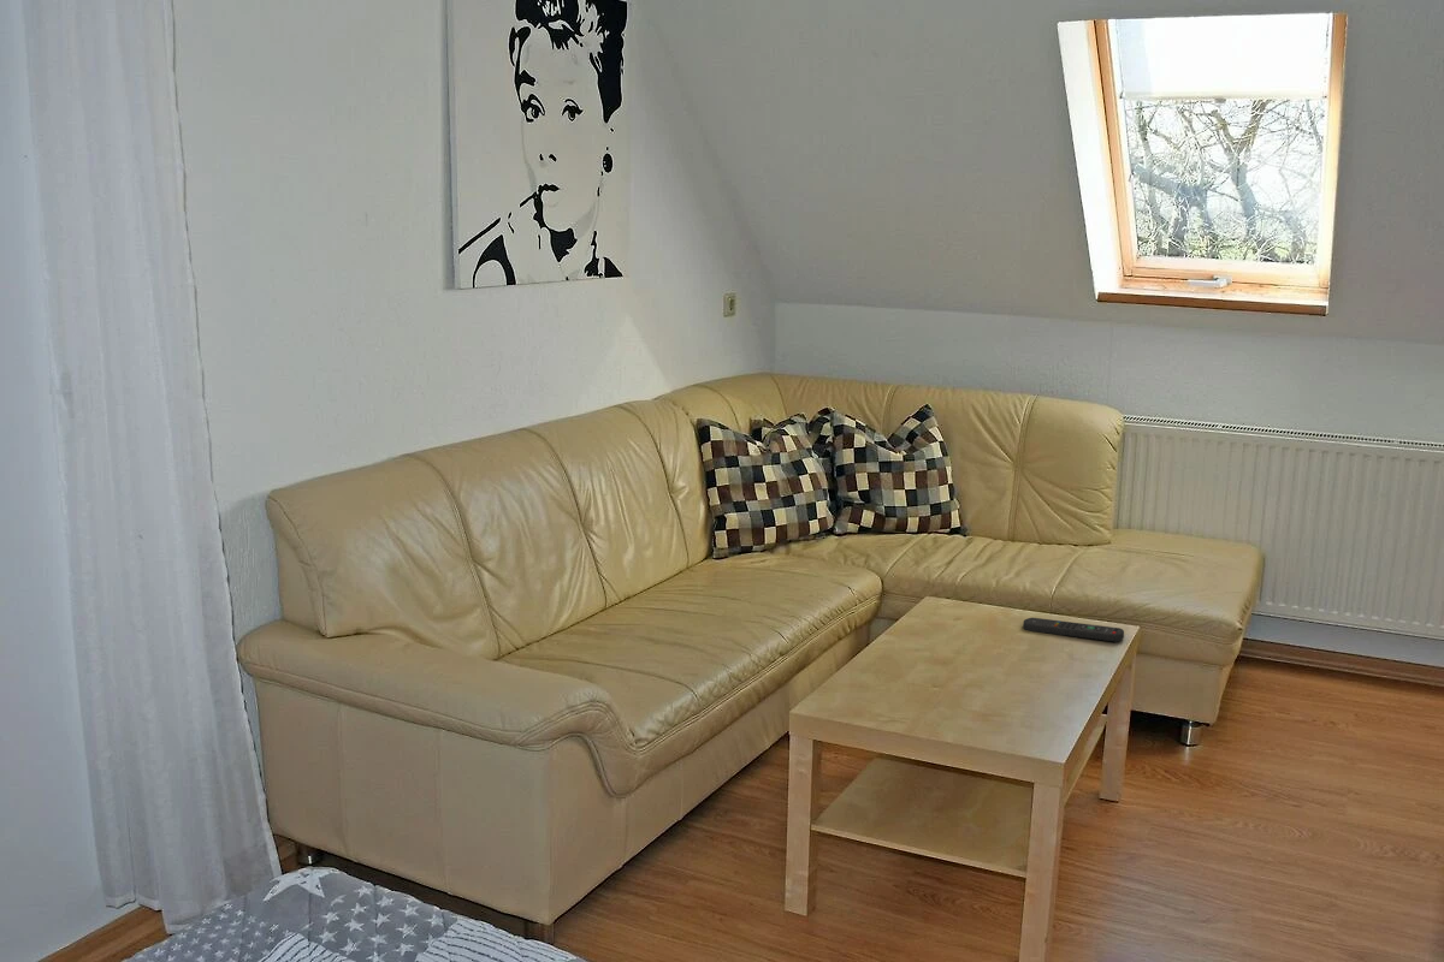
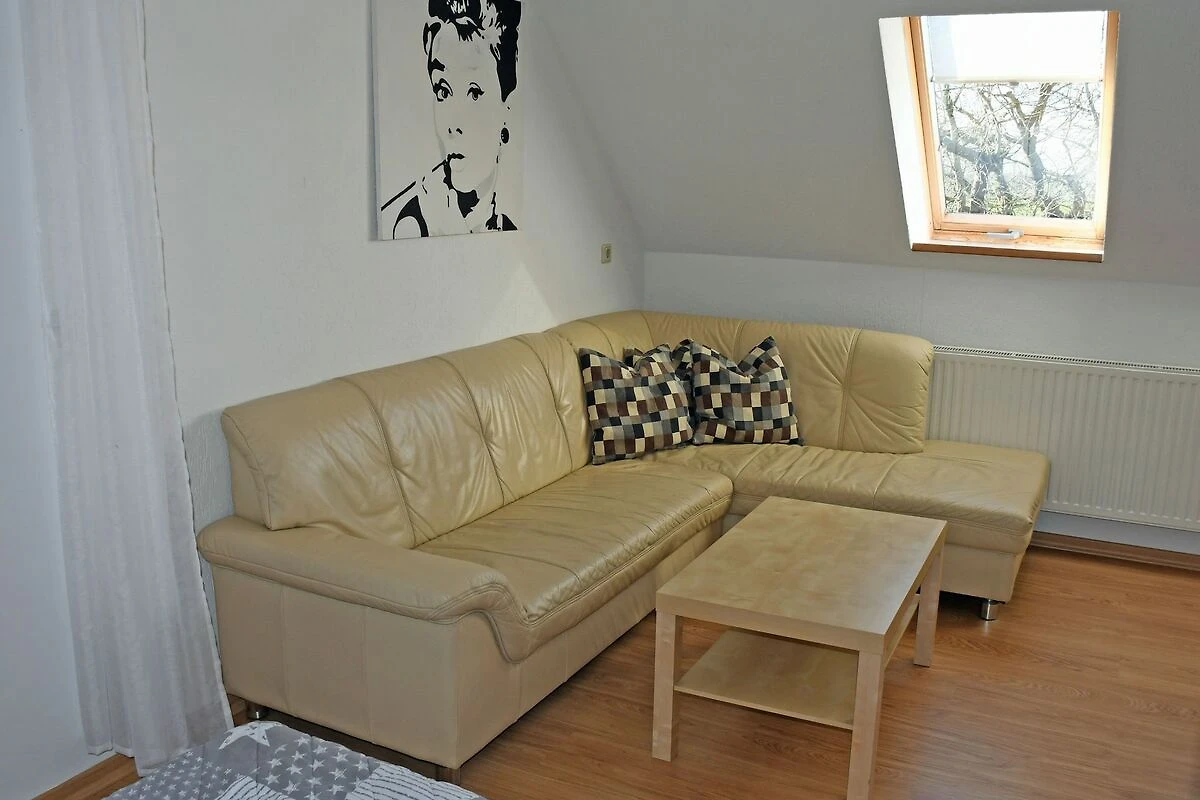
- remote control [1022,617,1125,643]
